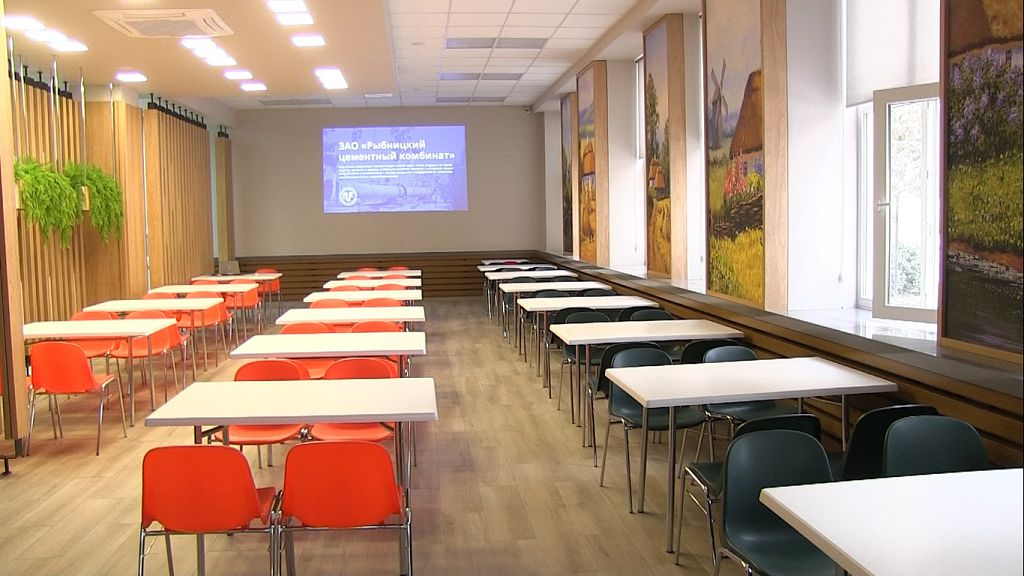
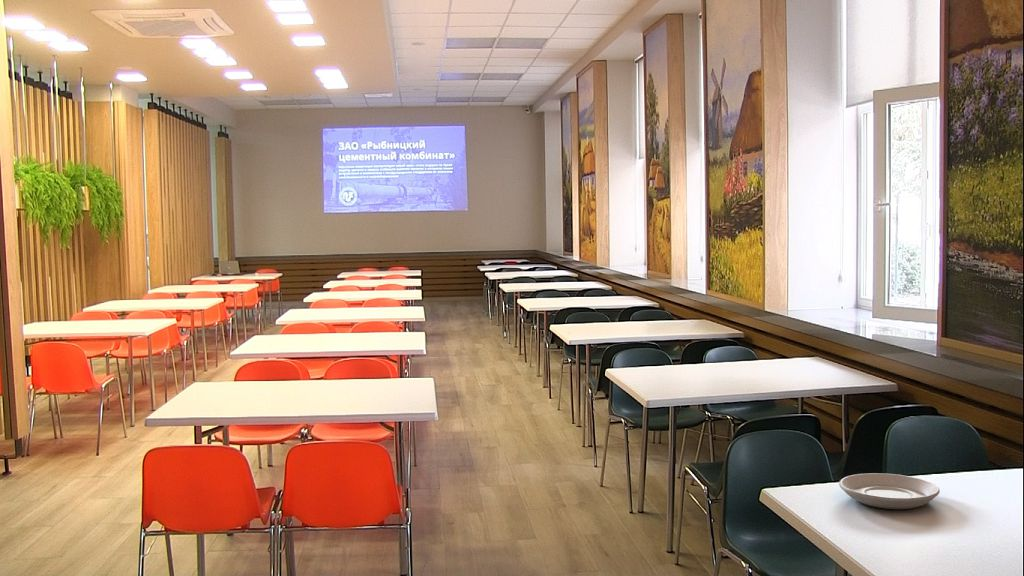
+ plate [838,472,941,510]
